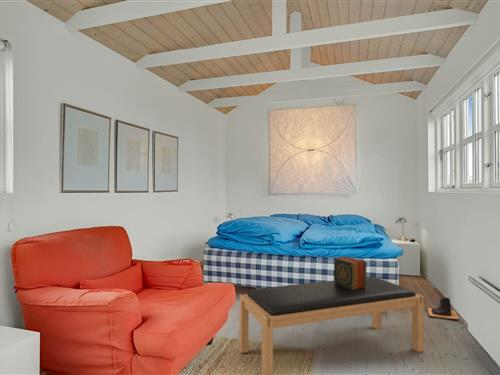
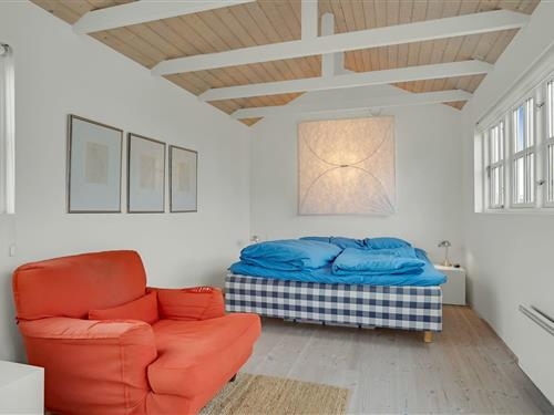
- decorative box [333,256,368,290]
- boots [426,296,460,321]
- bench [238,276,425,375]
